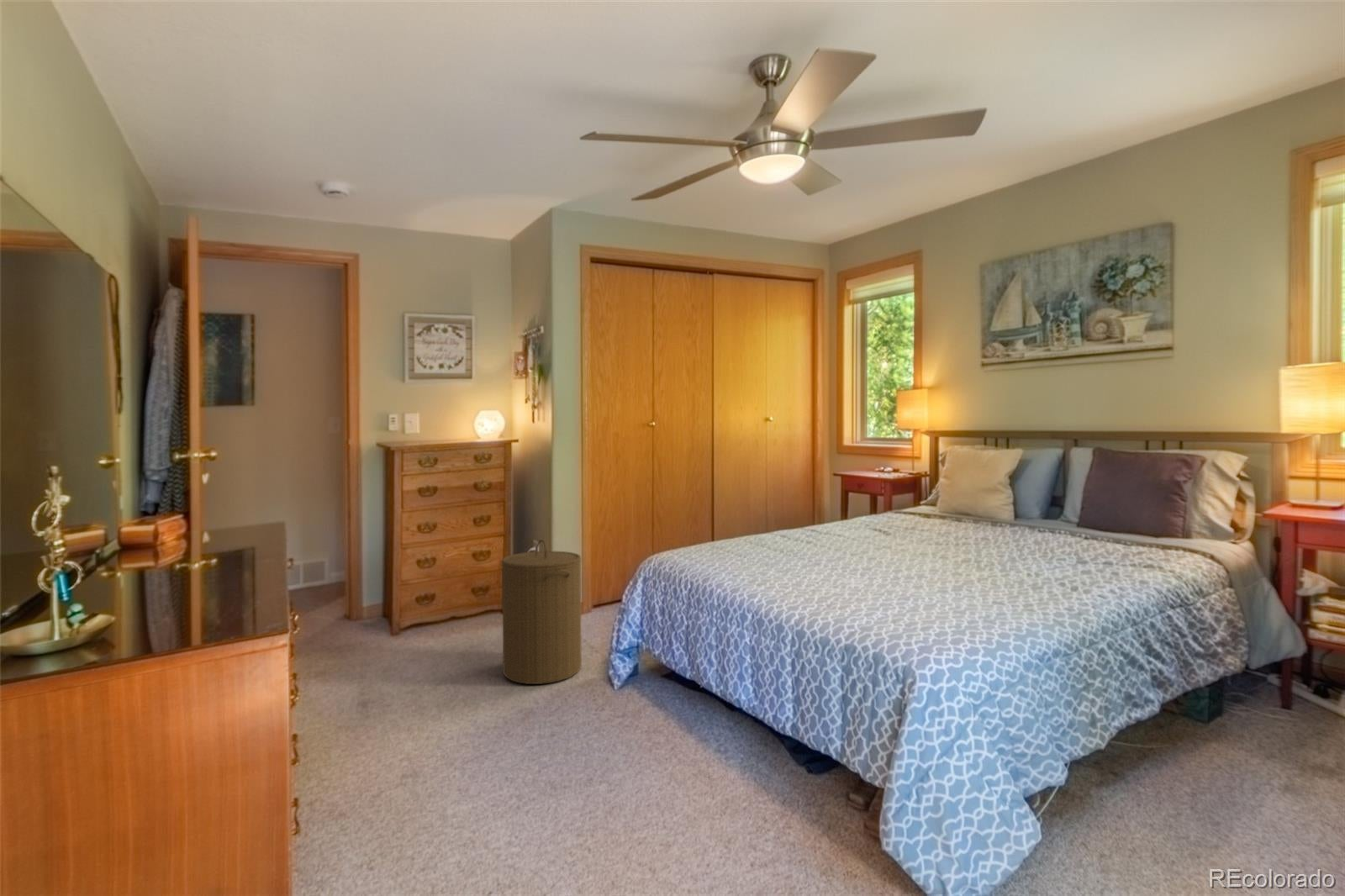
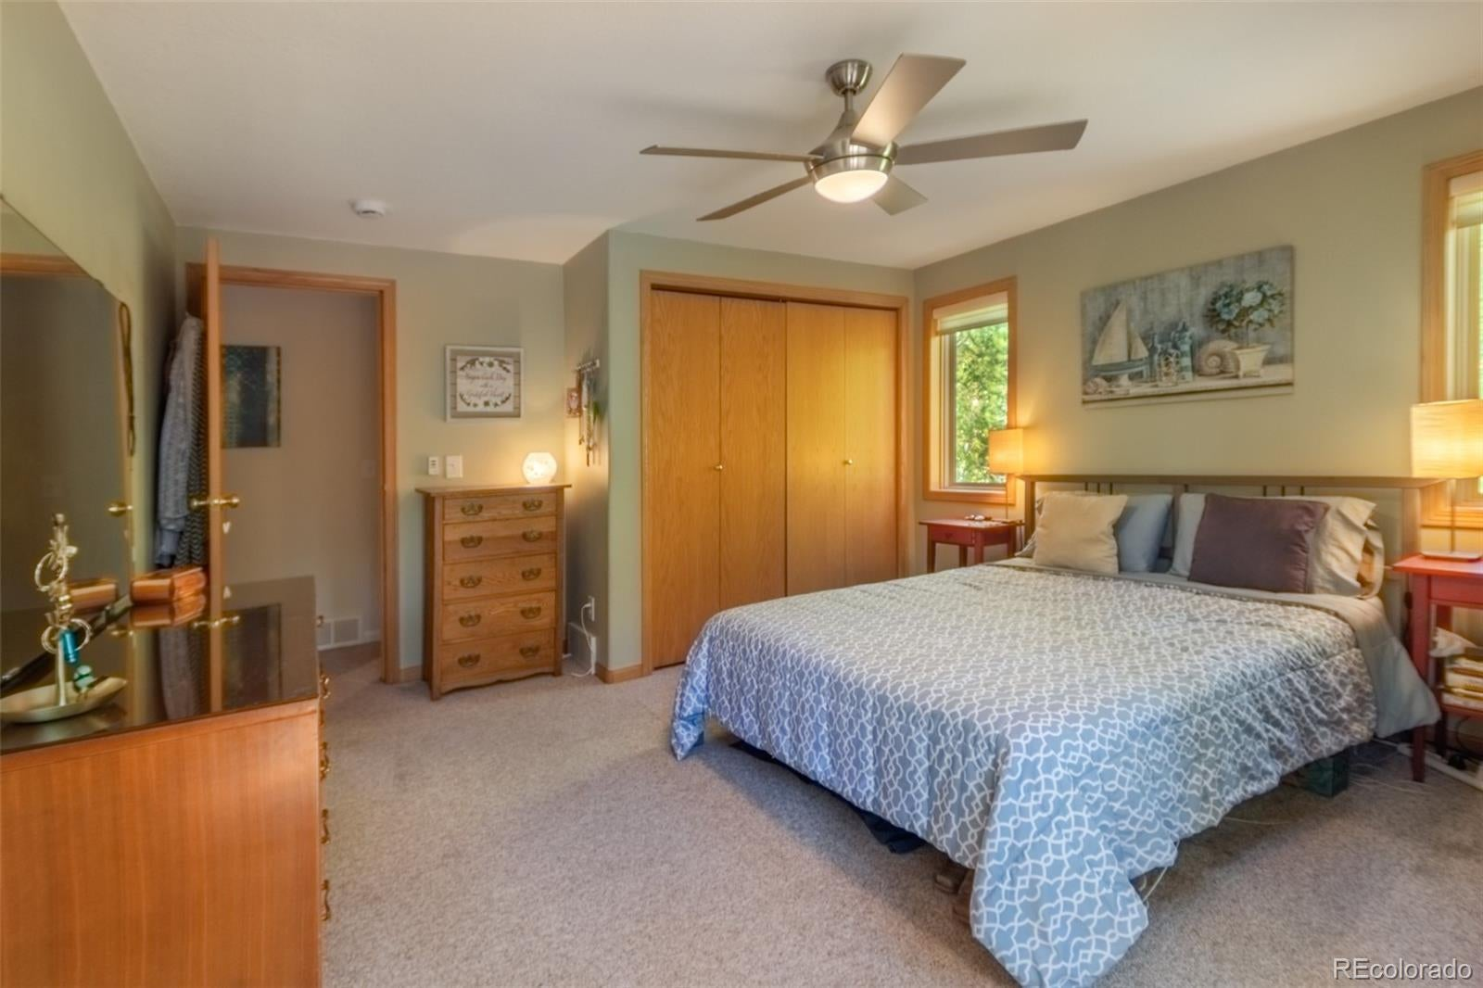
- laundry hamper [500,539,583,685]
